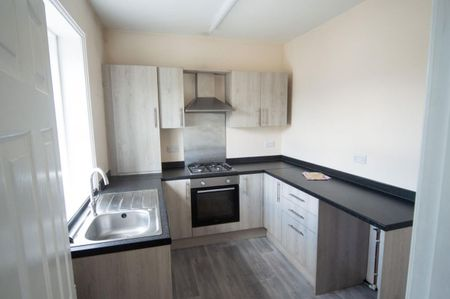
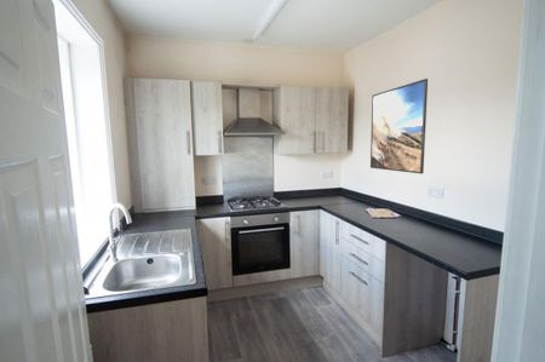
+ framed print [369,77,429,174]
